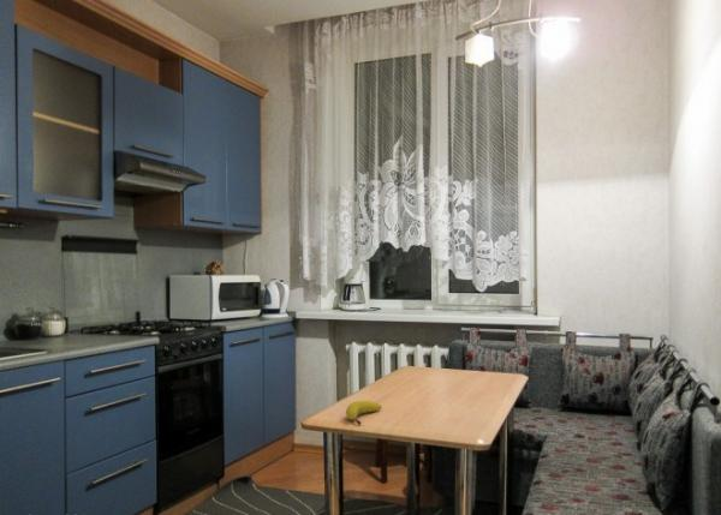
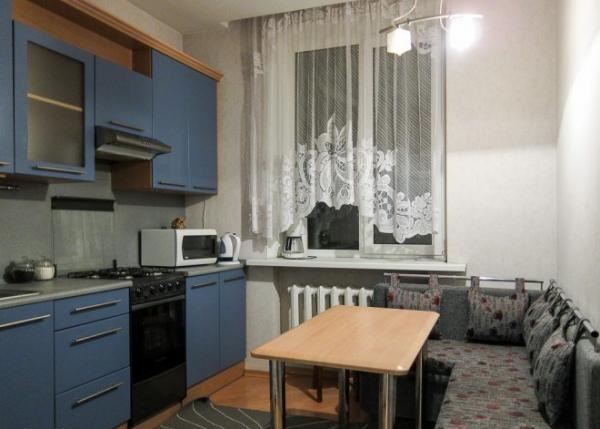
- fruit [345,400,382,426]
